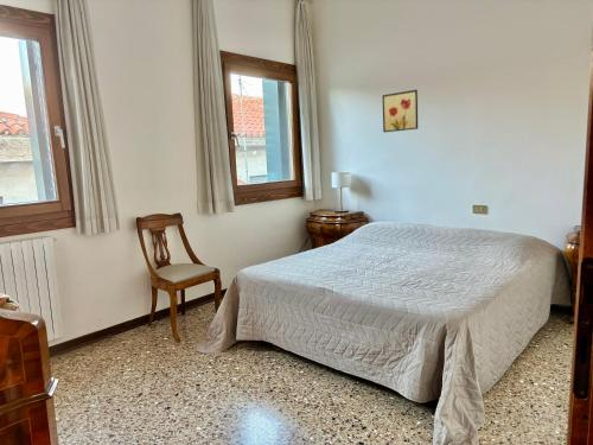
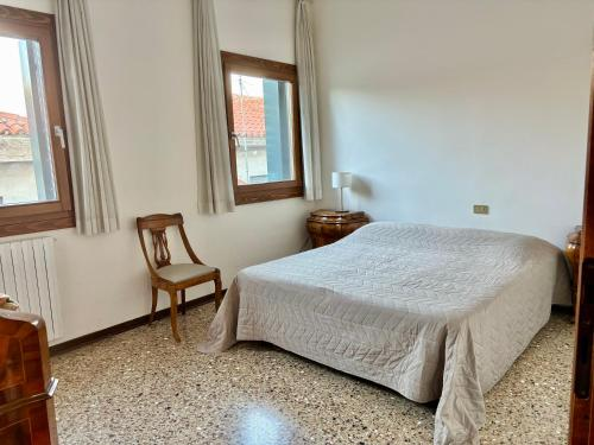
- wall art [381,89,419,133]
